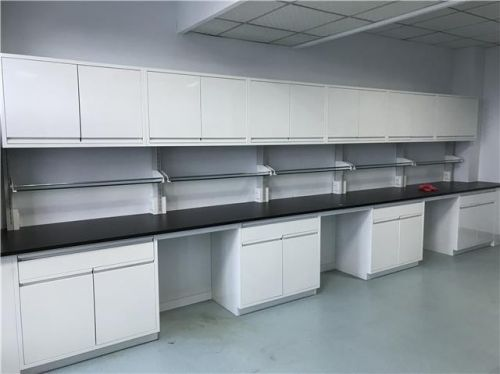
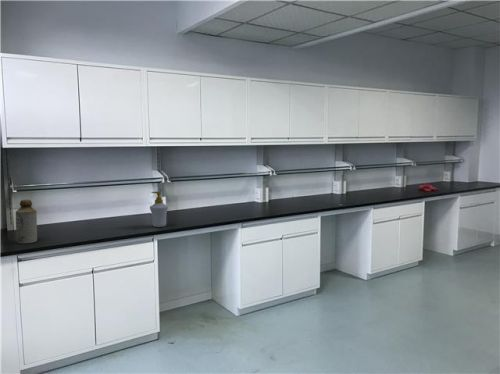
+ soap bottle [149,190,169,228]
+ bottle [15,199,38,244]
